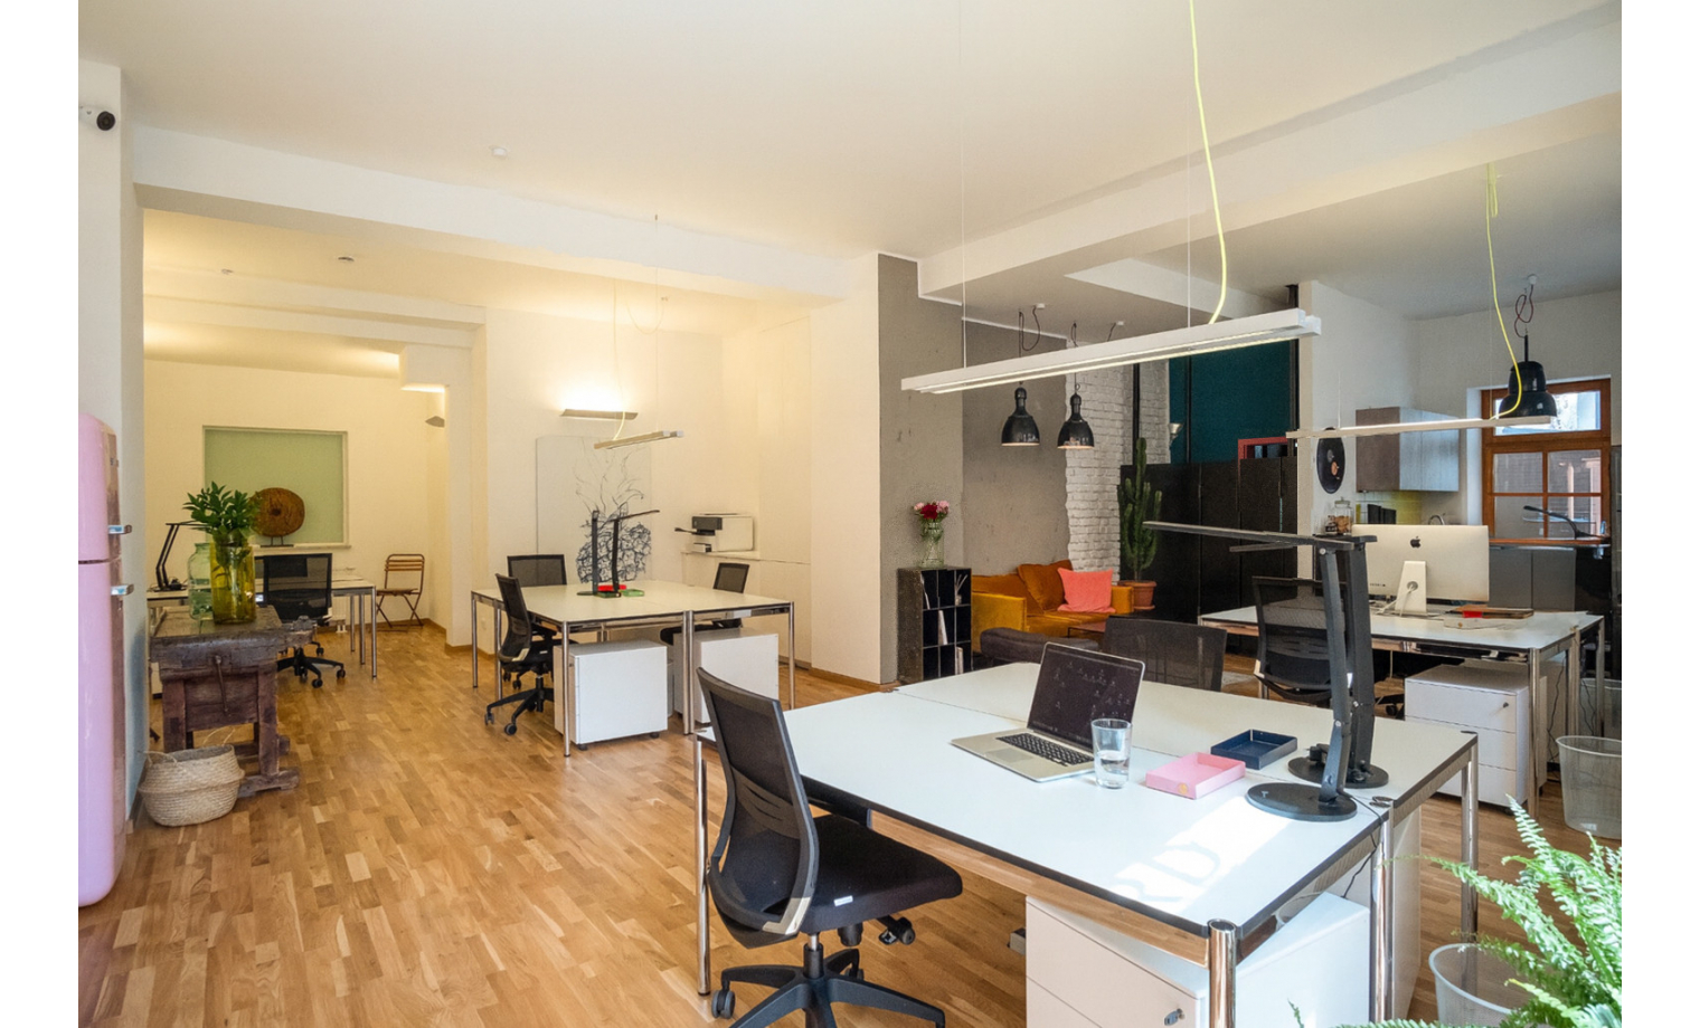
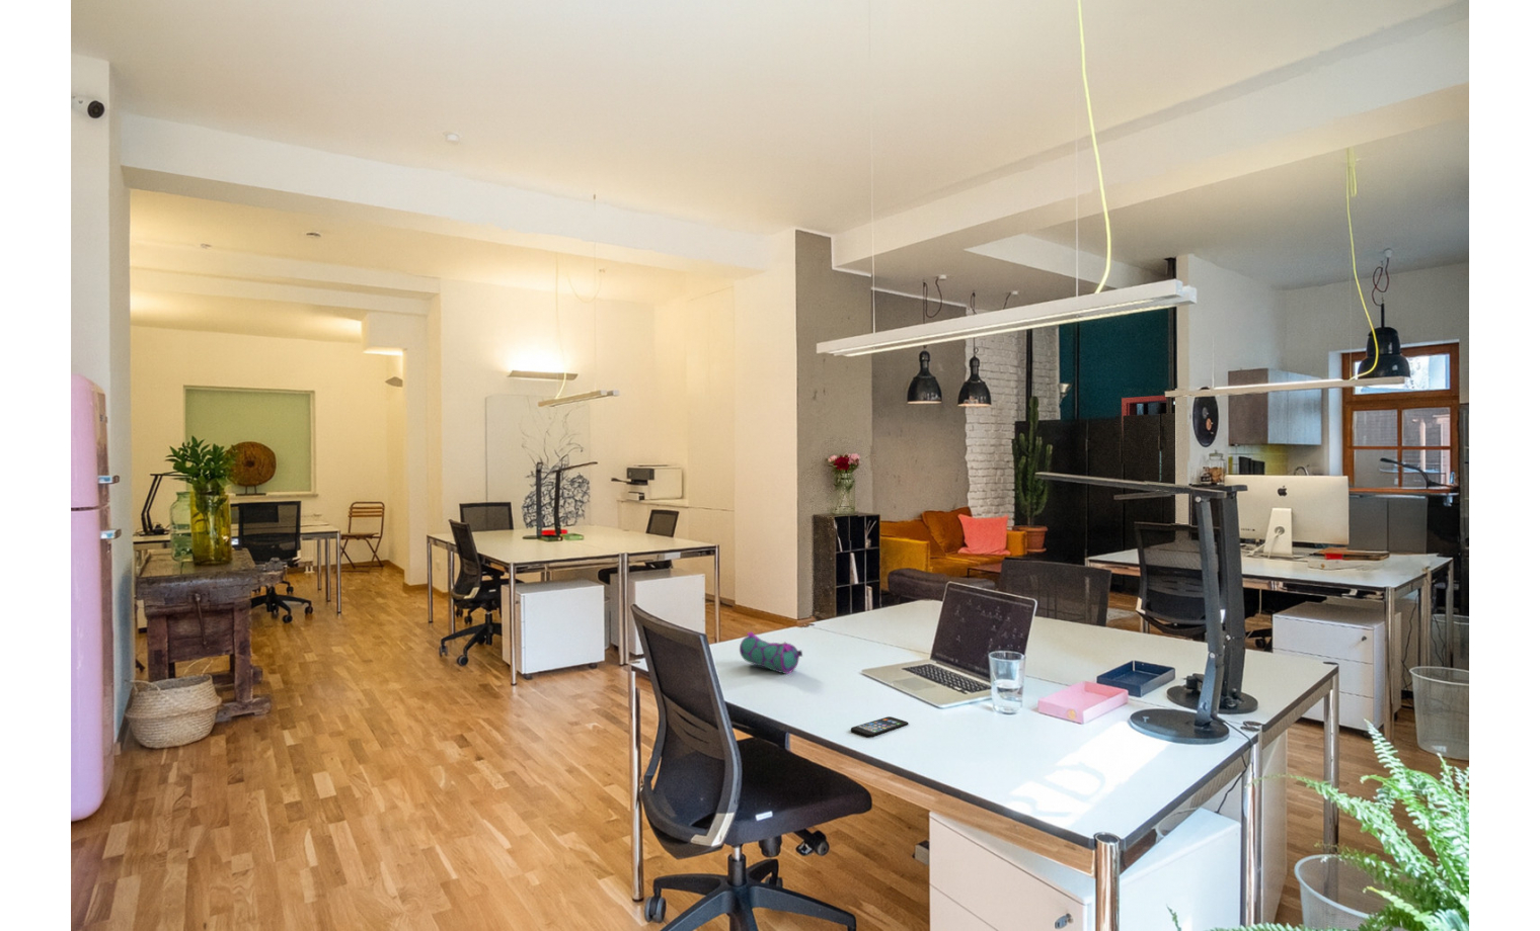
+ smartphone [850,716,910,739]
+ pencil case [738,631,803,675]
